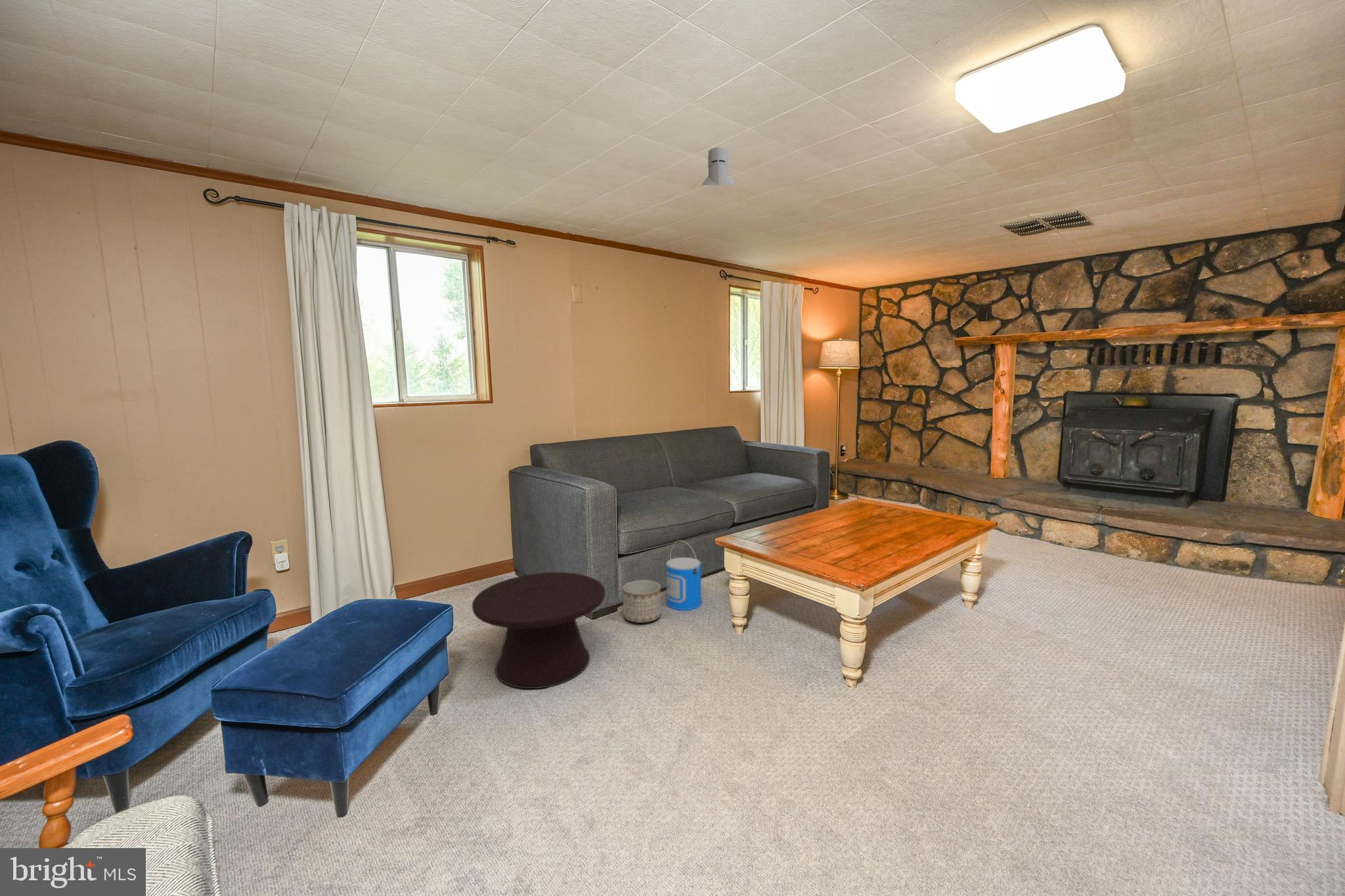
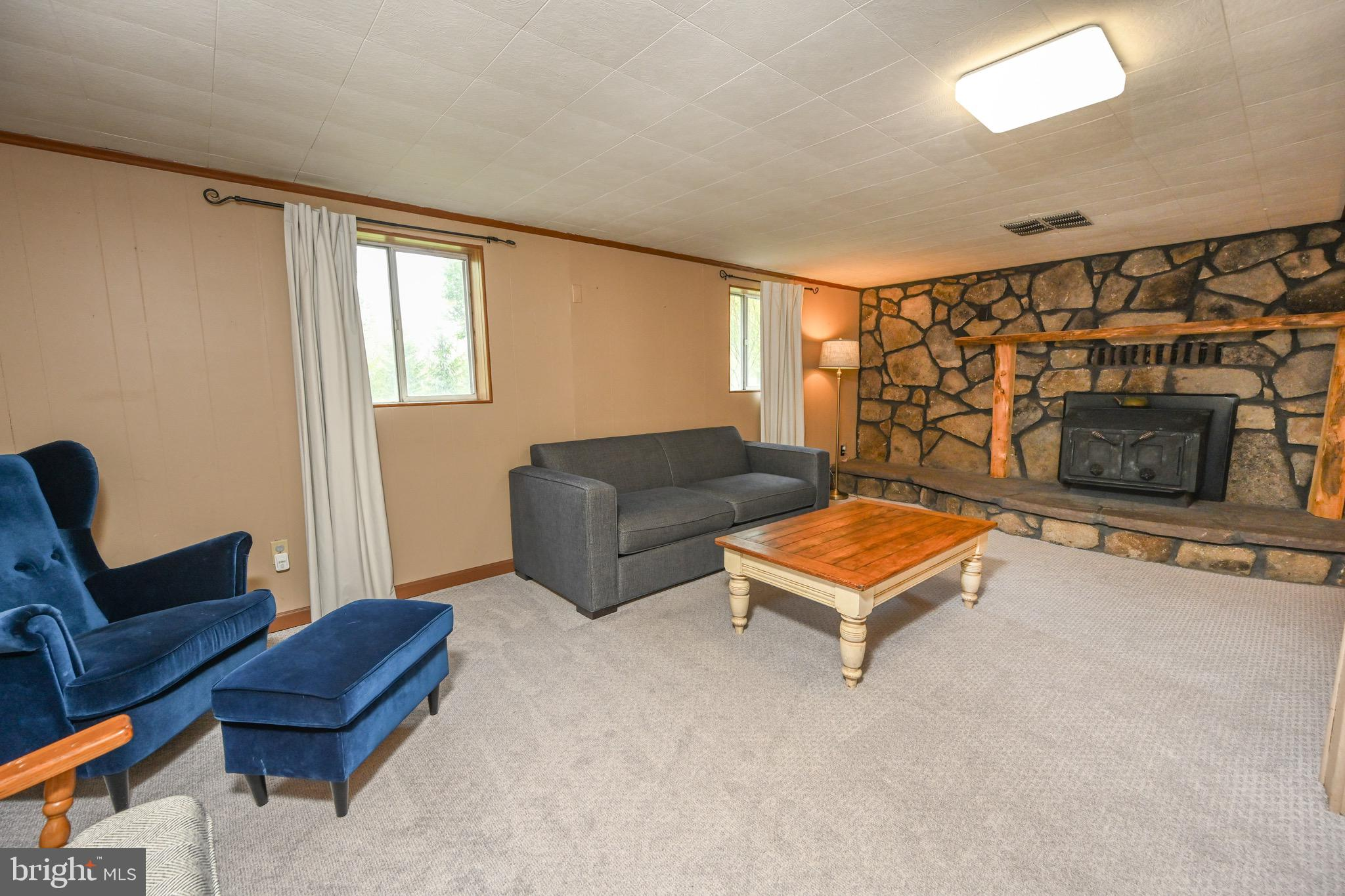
- planter [623,580,662,624]
- bucket [665,540,702,611]
- side table [472,572,606,689]
- knight helmet [701,146,736,186]
